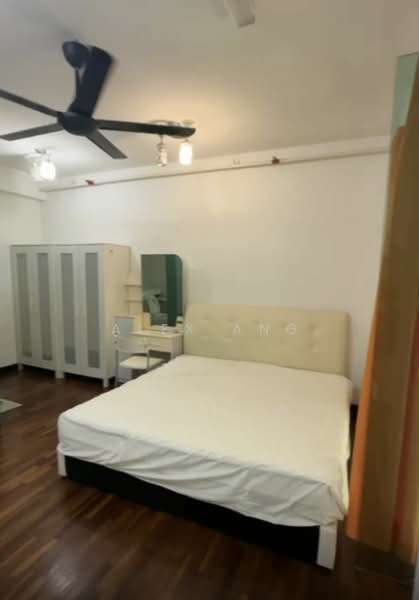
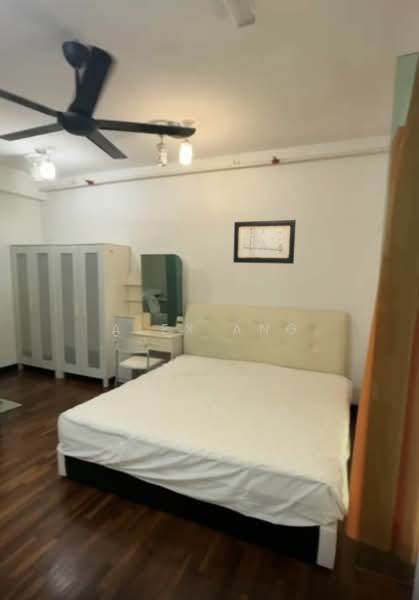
+ wall art [232,219,297,265]
